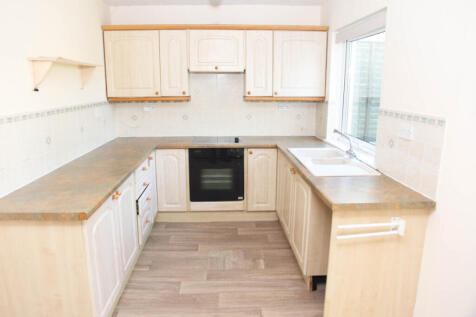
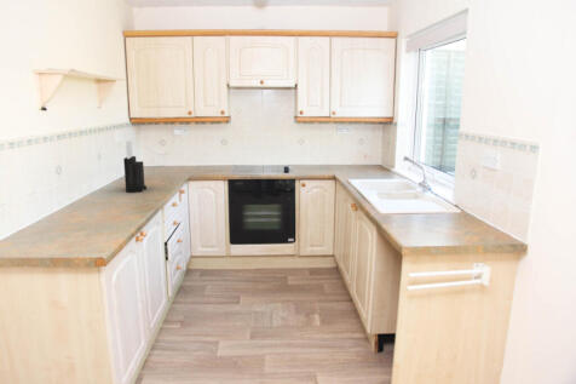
+ knife block [122,139,148,194]
